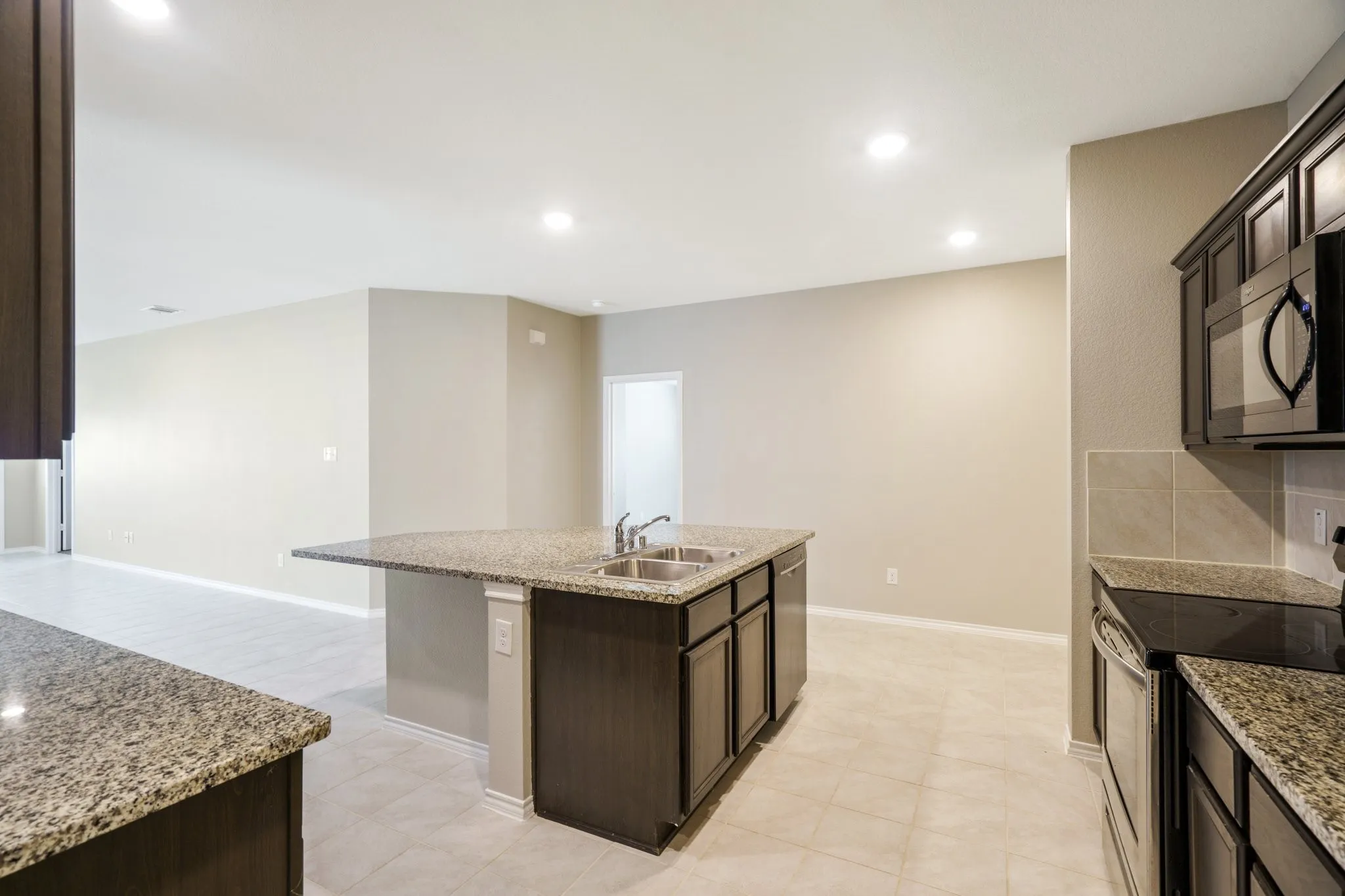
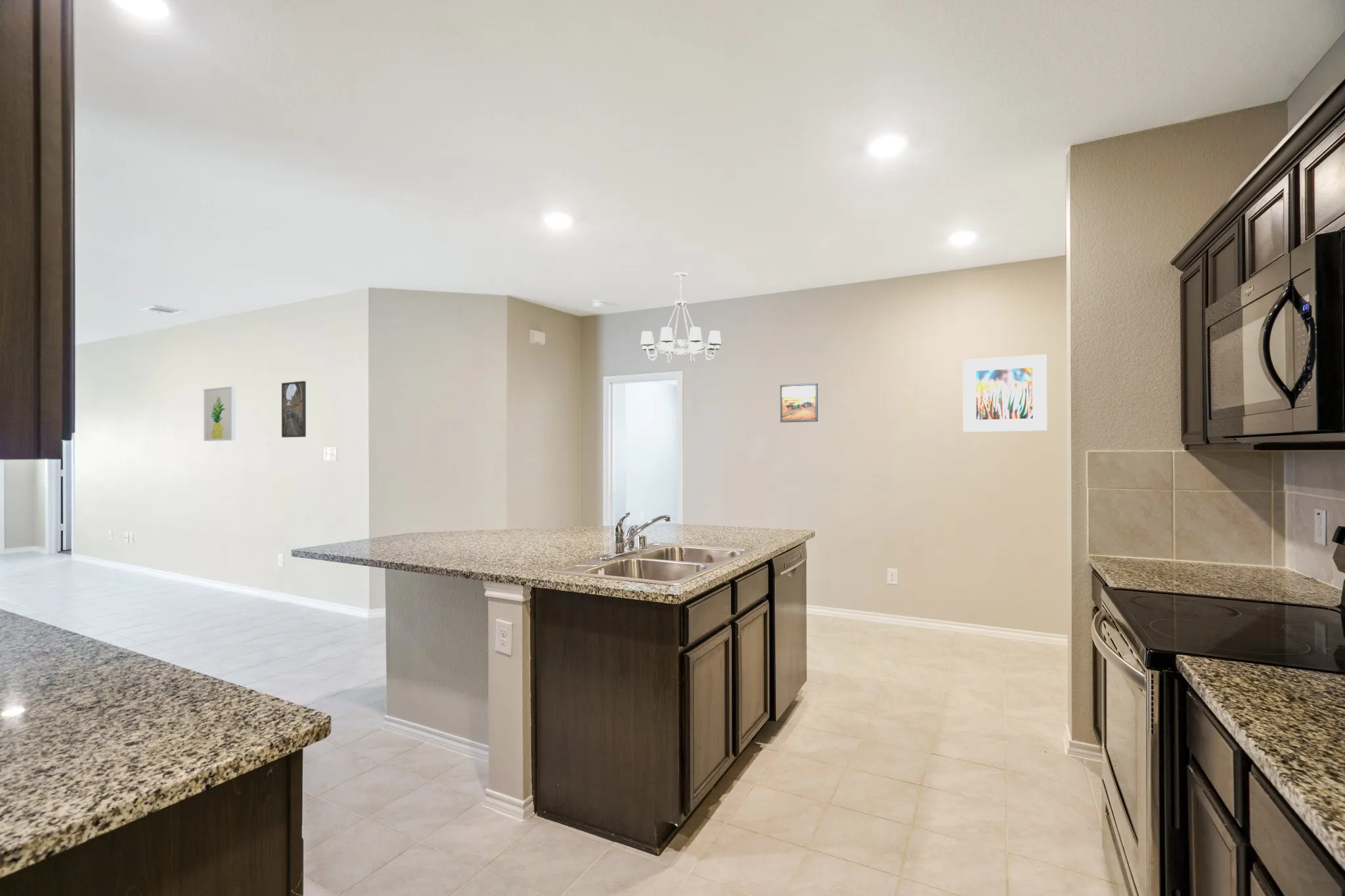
+ wall art [203,386,236,442]
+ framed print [962,354,1047,433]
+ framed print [281,380,307,438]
+ chandelier [639,271,723,364]
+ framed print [780,383,818,423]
